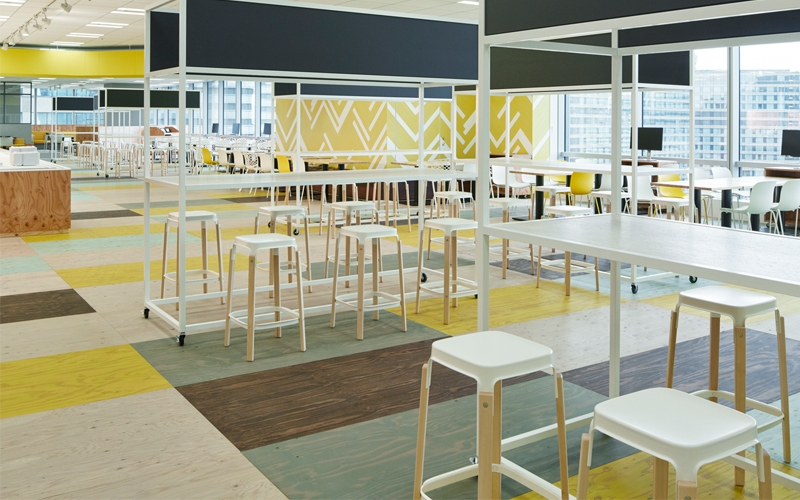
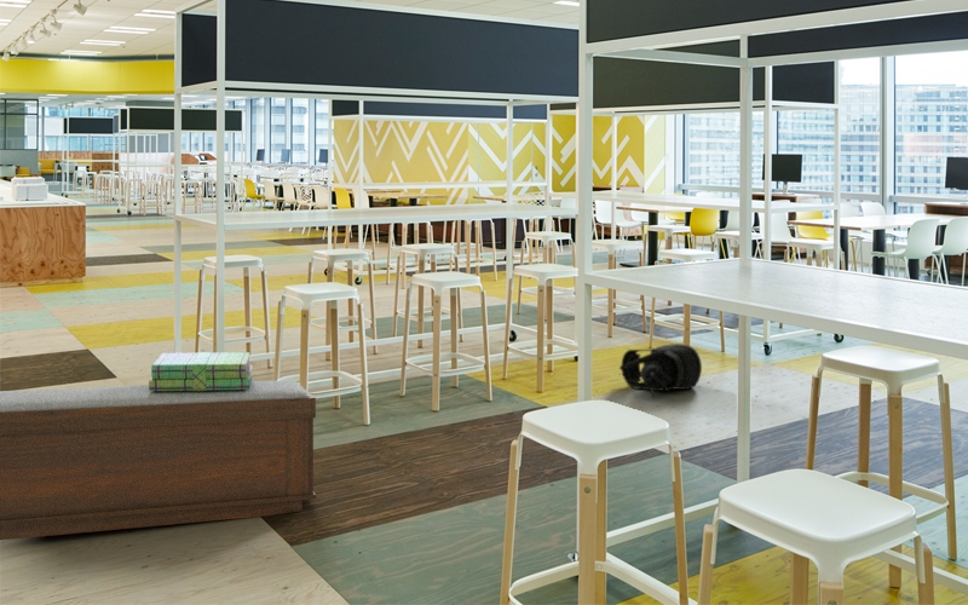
+ tactical helmet [618,342,703,398]
+ bench [0,380,317,541]
+ stack of books [148,351,254,391]
